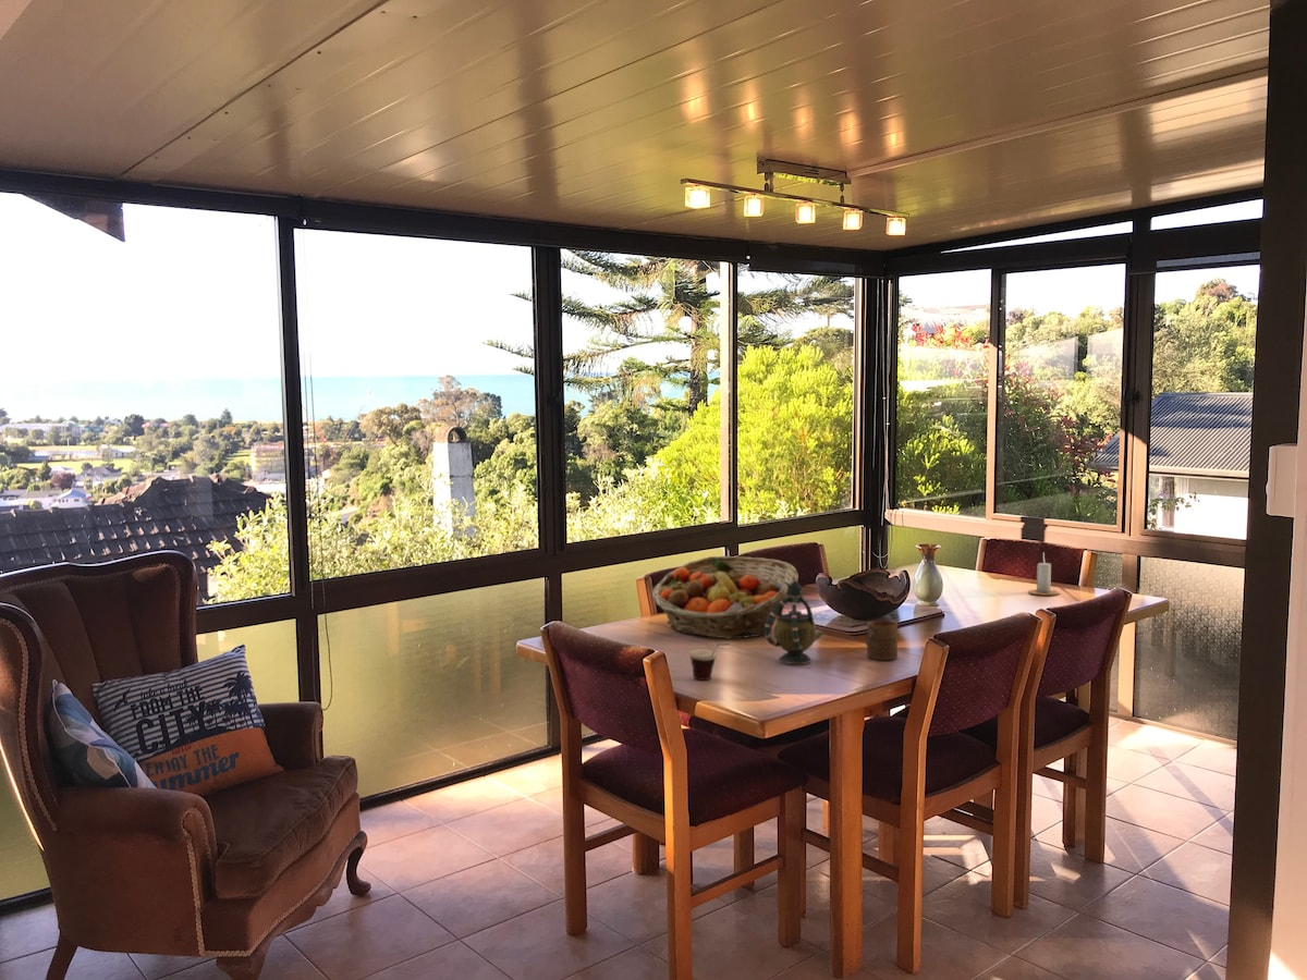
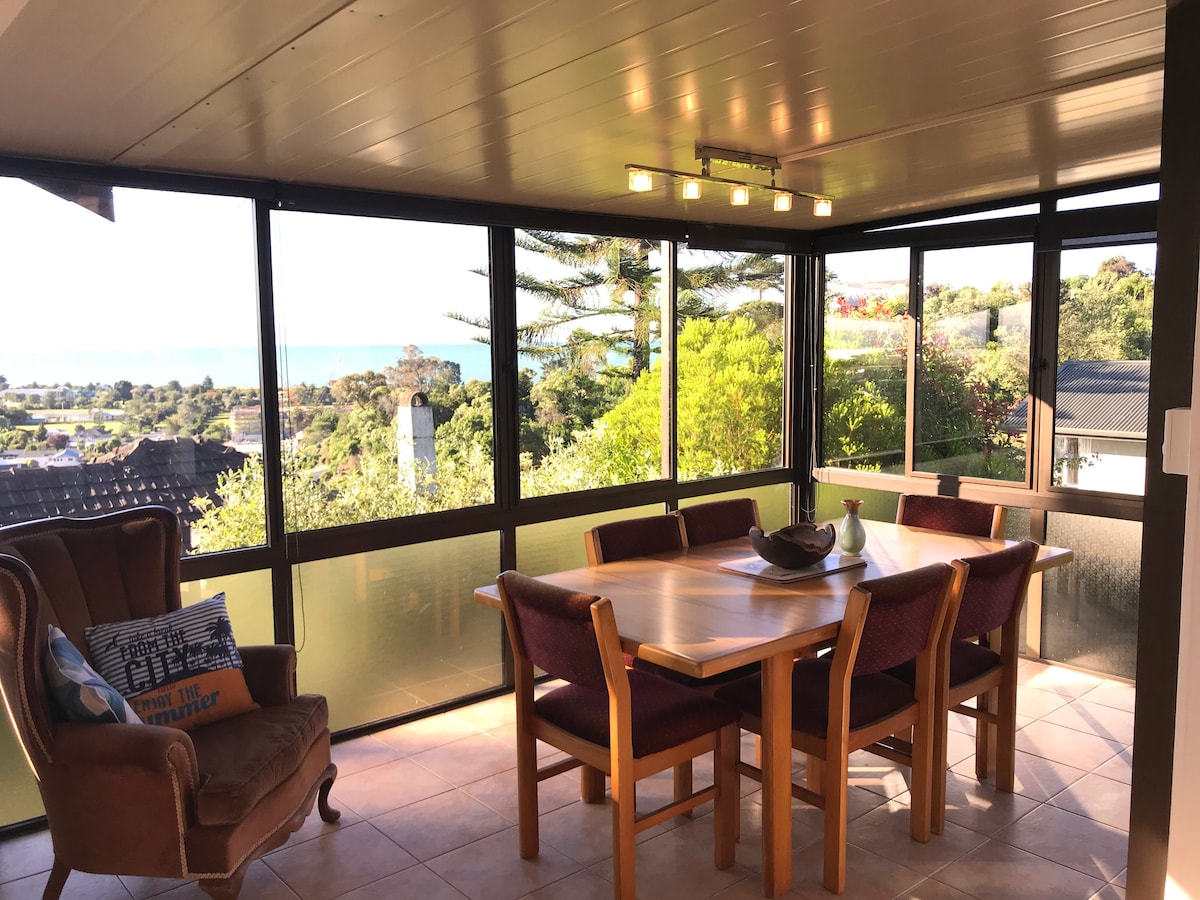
- teapot [765,580,824,665]
- cup [689,642,731,682]
- candle [1028,553,1061,597]
- cup [865,620,899,661]
- fruit basket [651,555,799,639]
